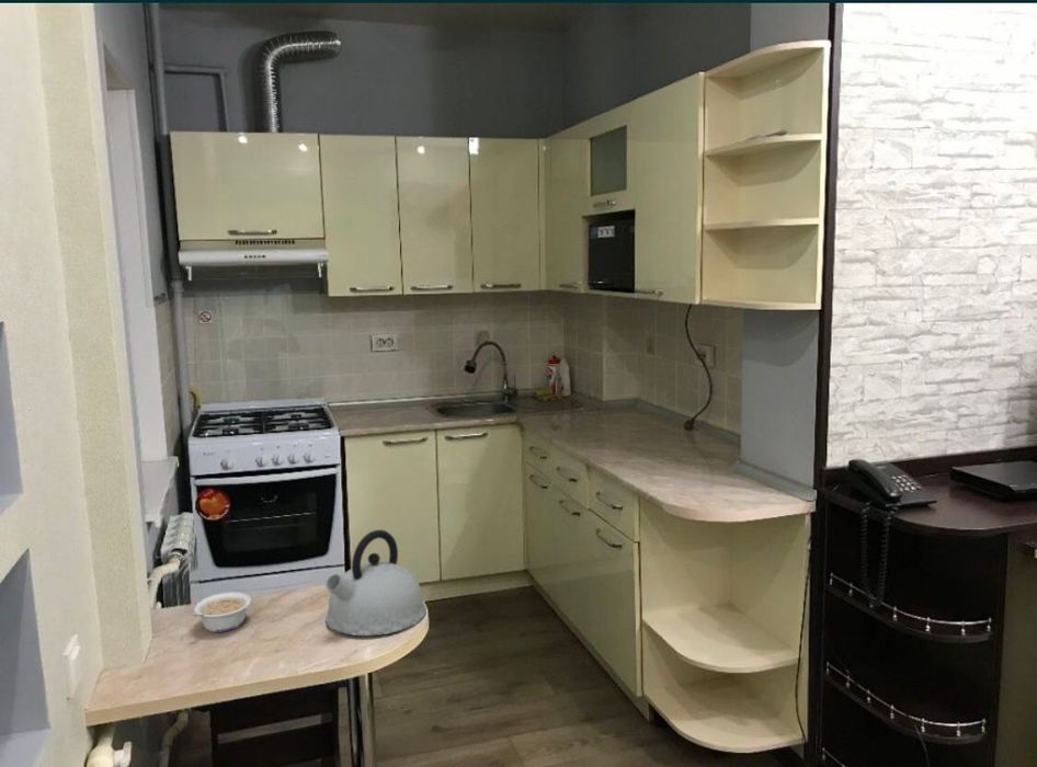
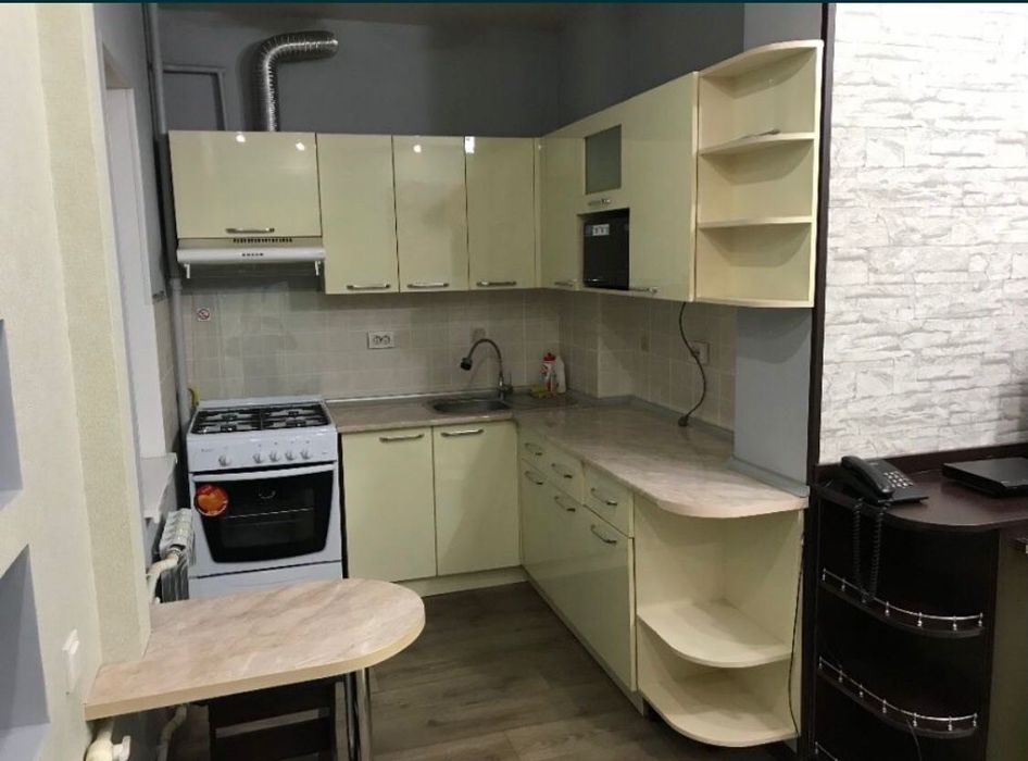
- kettle [324,528,428,637]
- legume [191,591,252,633]
